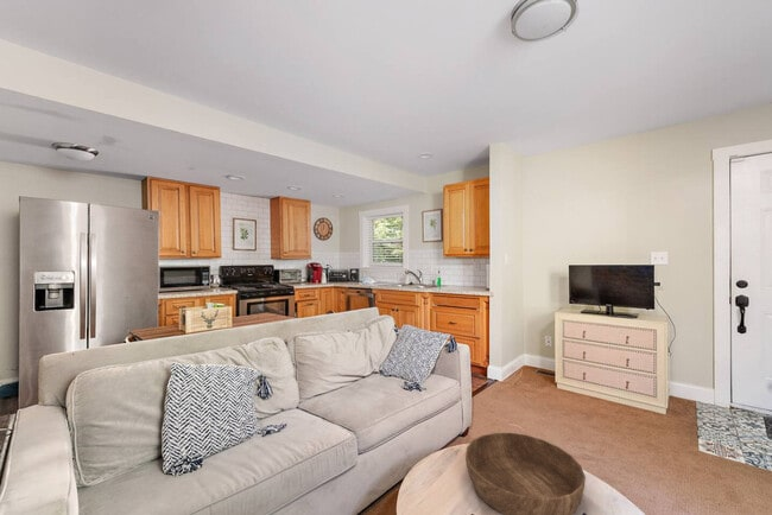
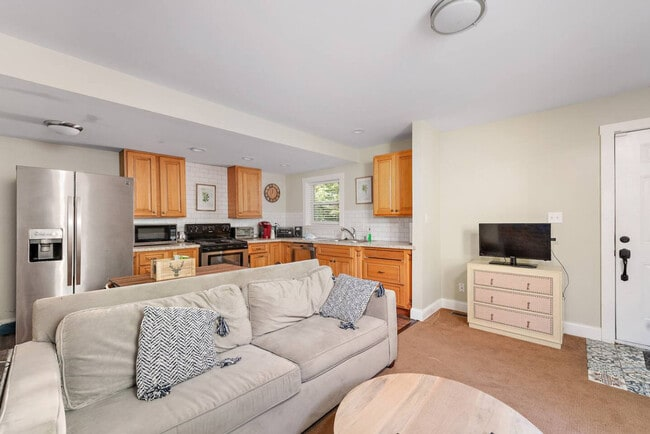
- wooden bowl [464,432,587,515]
